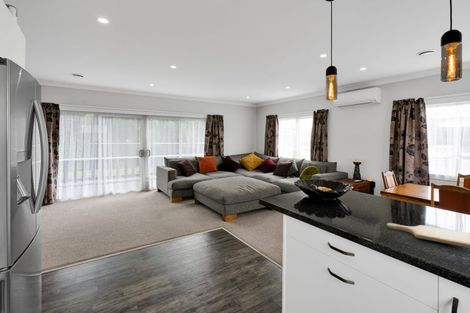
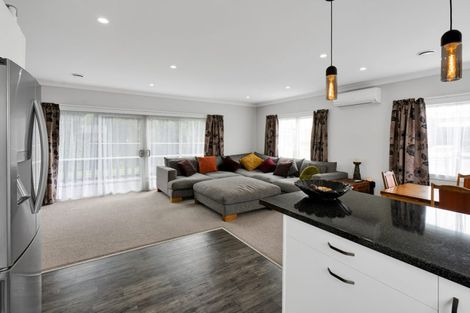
- chopping board [386,222,470,249]
